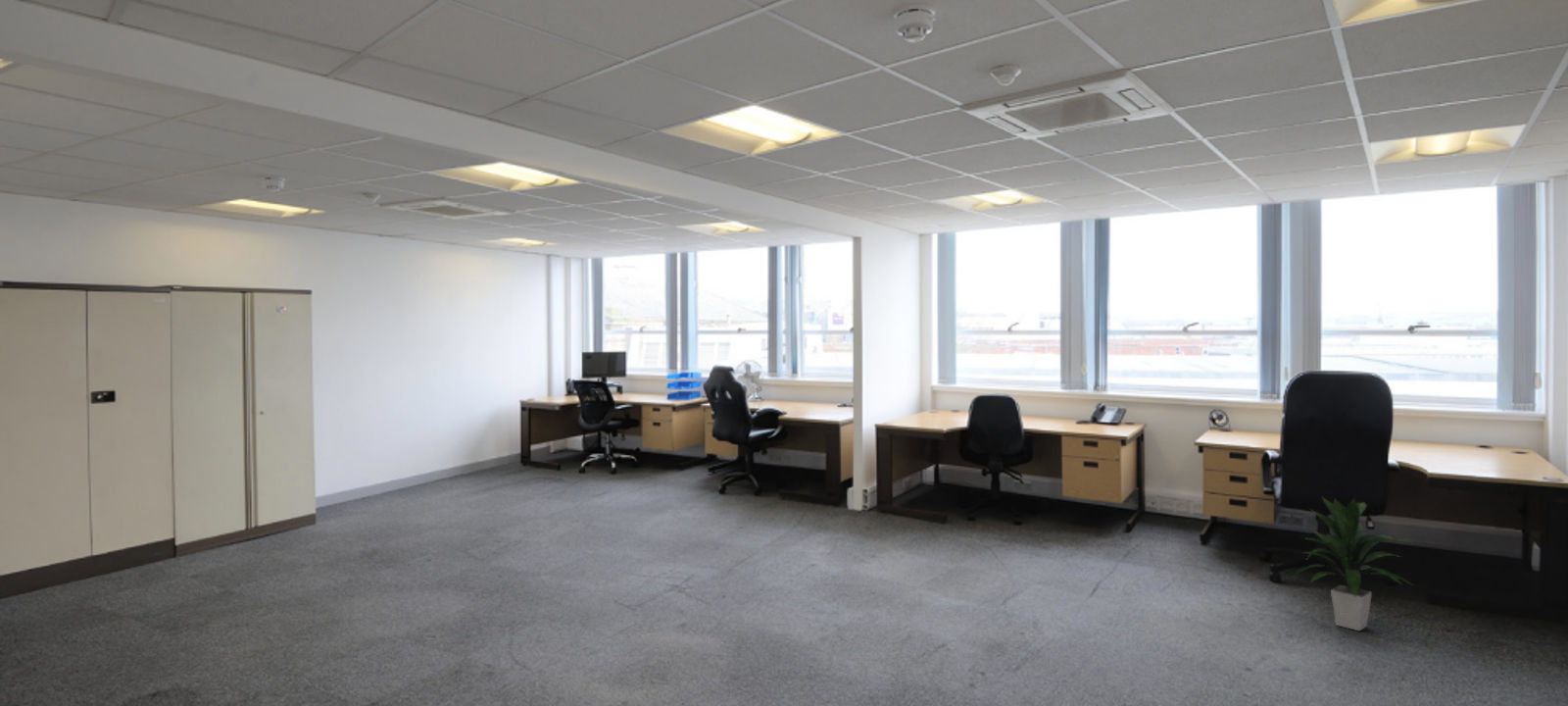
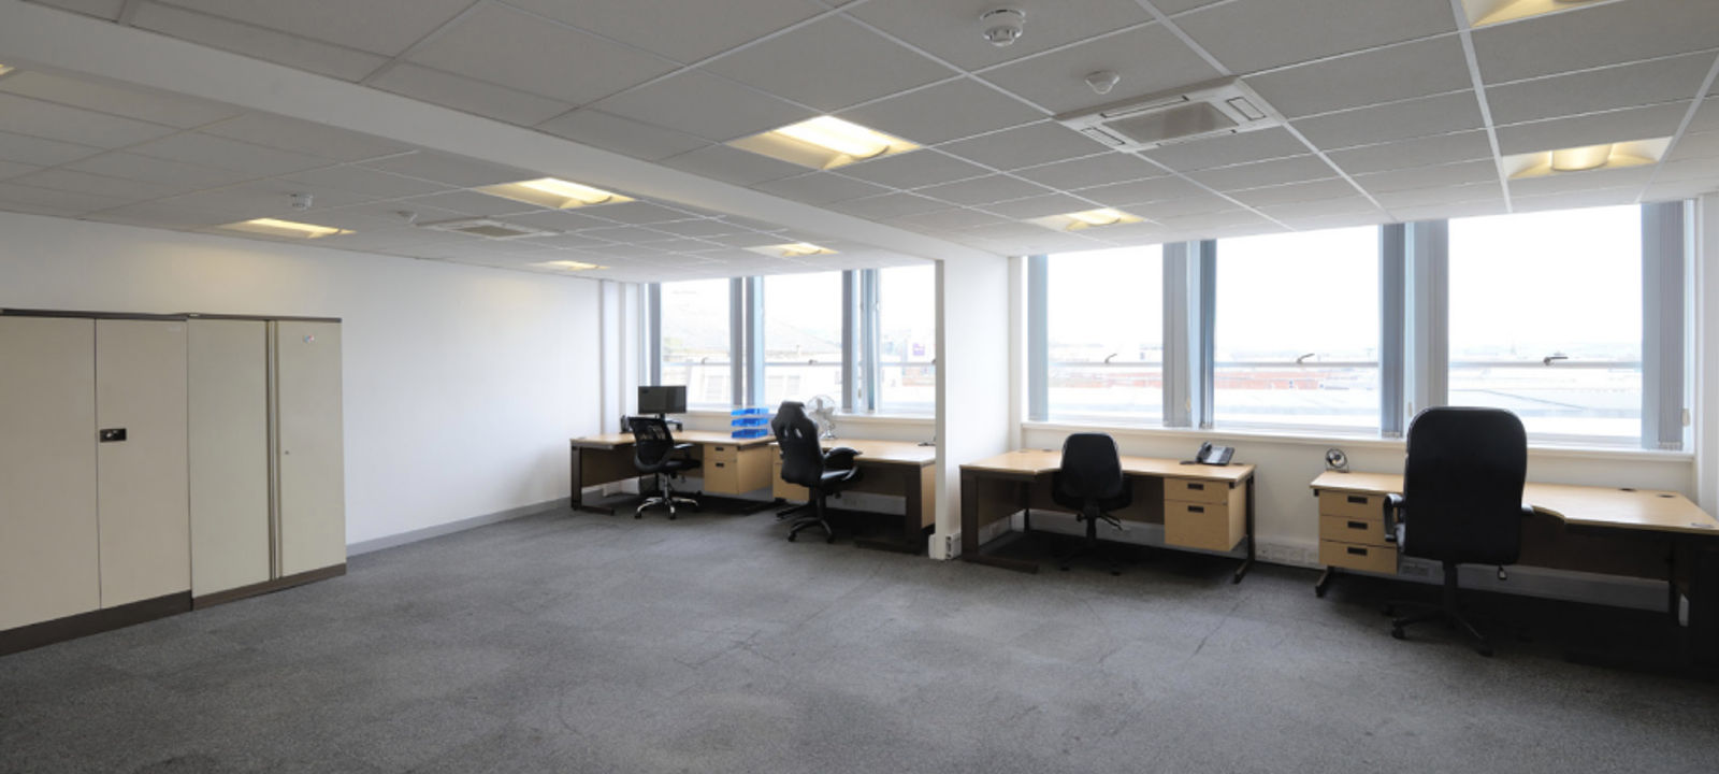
- indoor plant [1289,496,1414,631]
